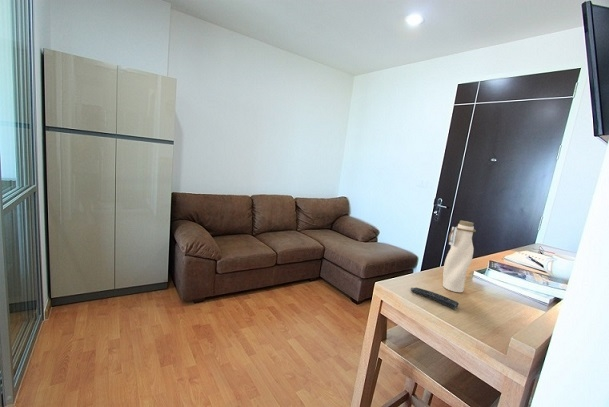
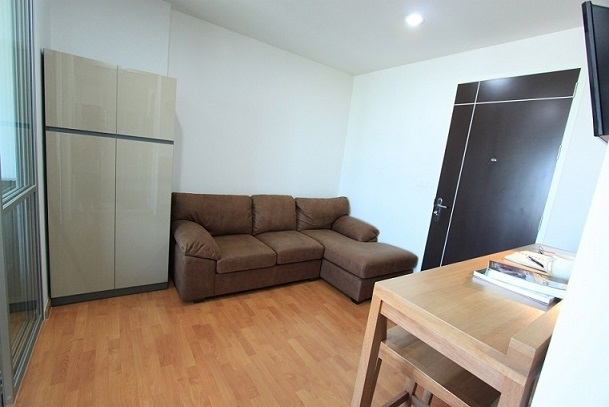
- water bottle [442,220,477,293]
- remote control [410,287,460,310]
